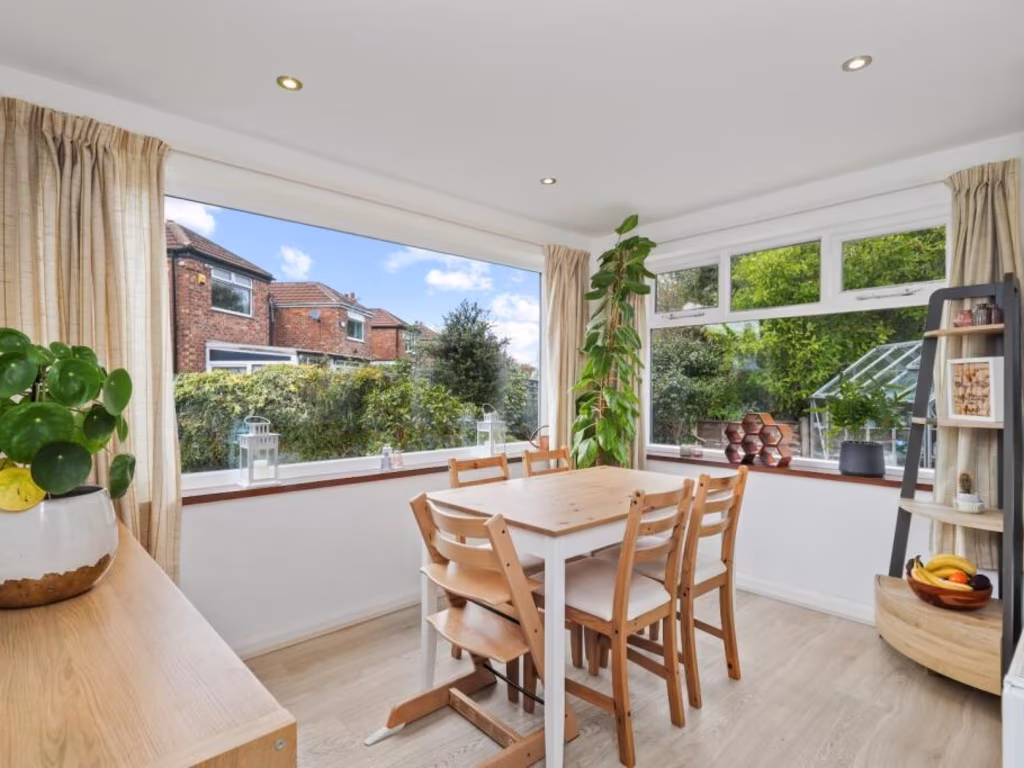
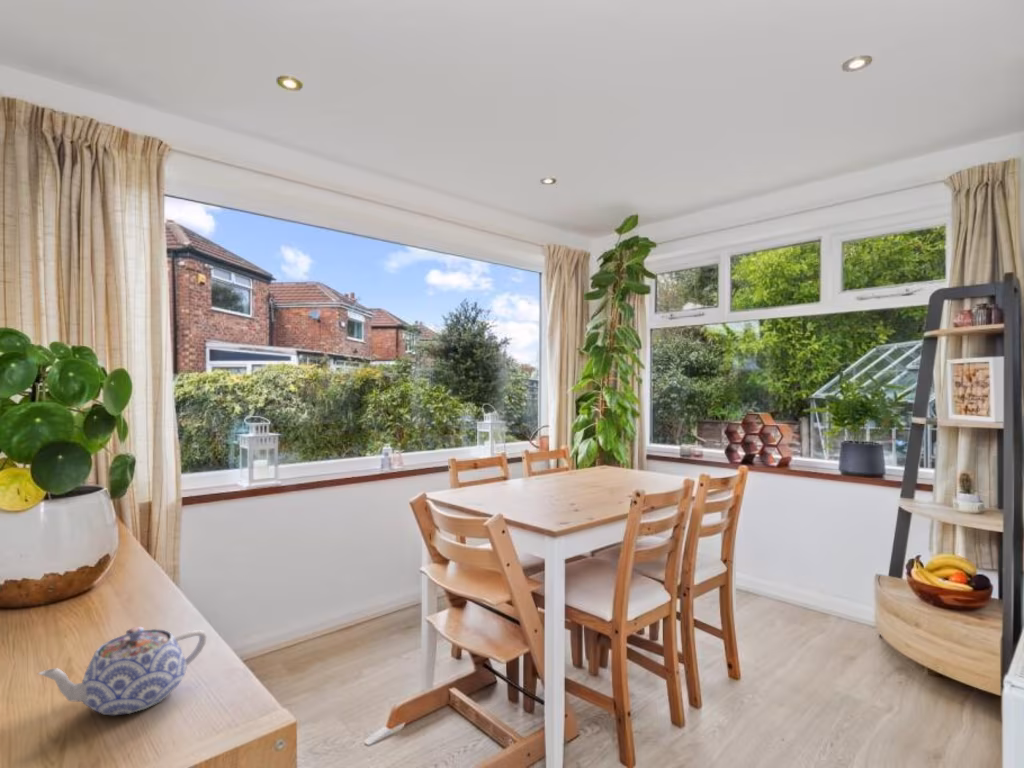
+ teapot [36,626,208,717]
